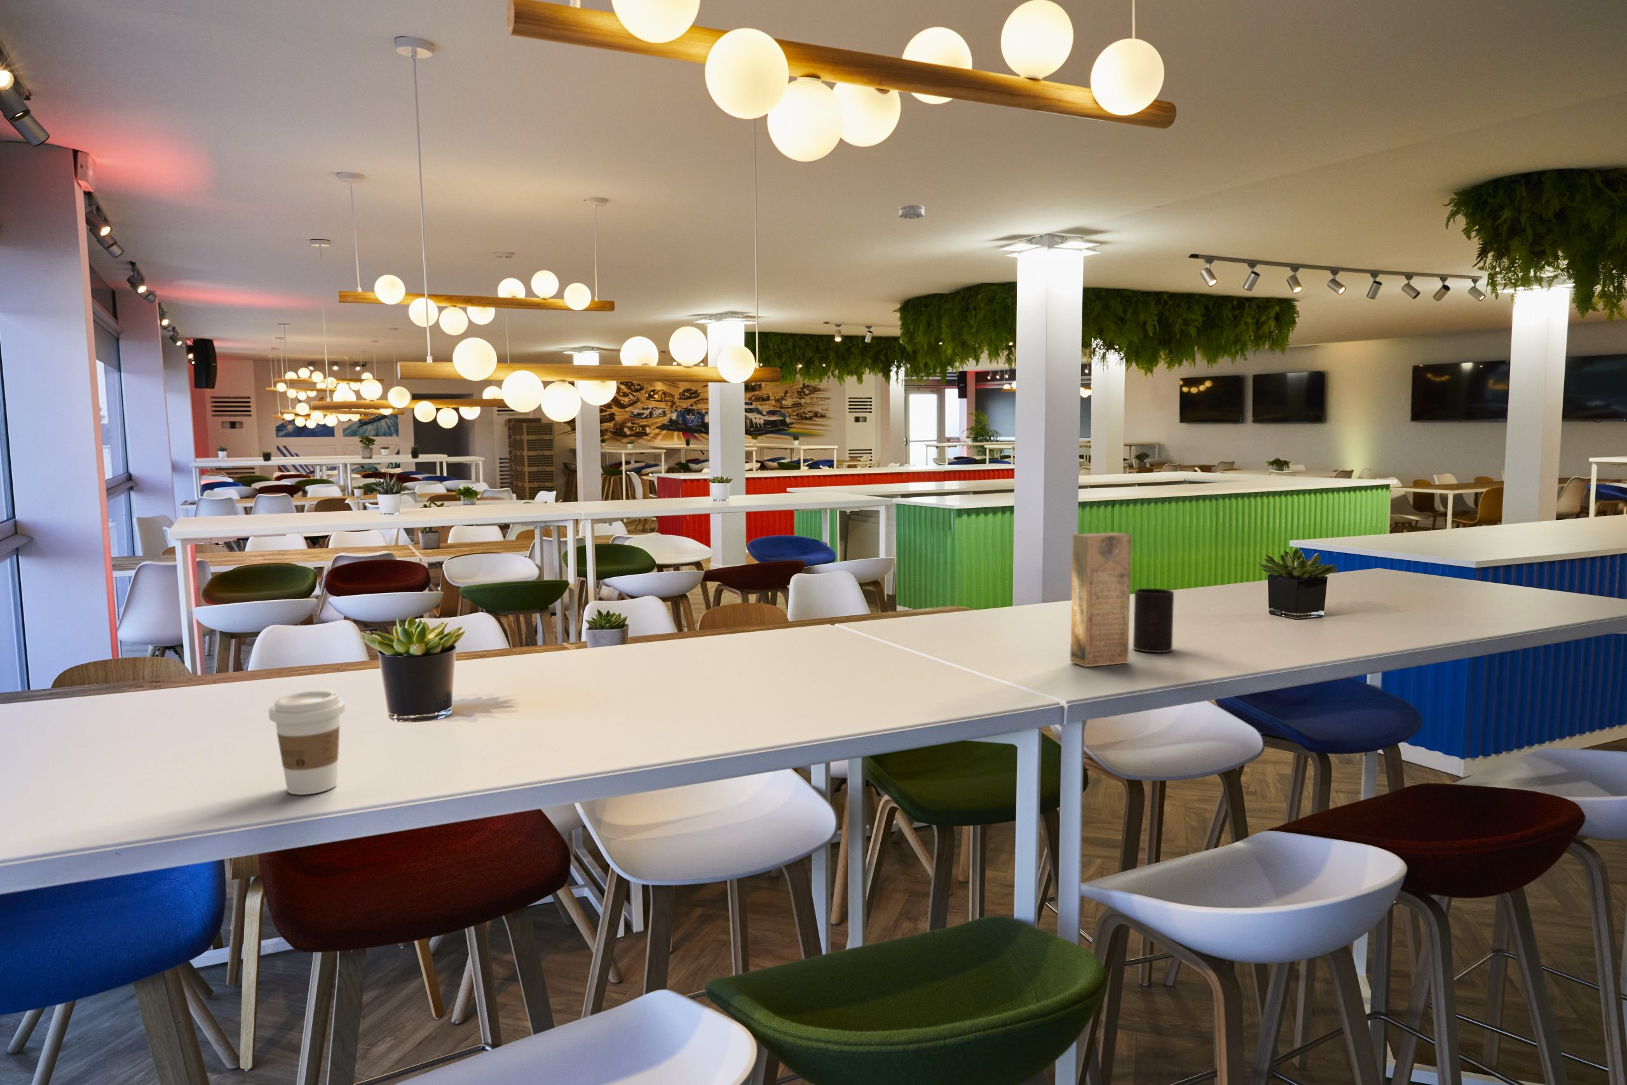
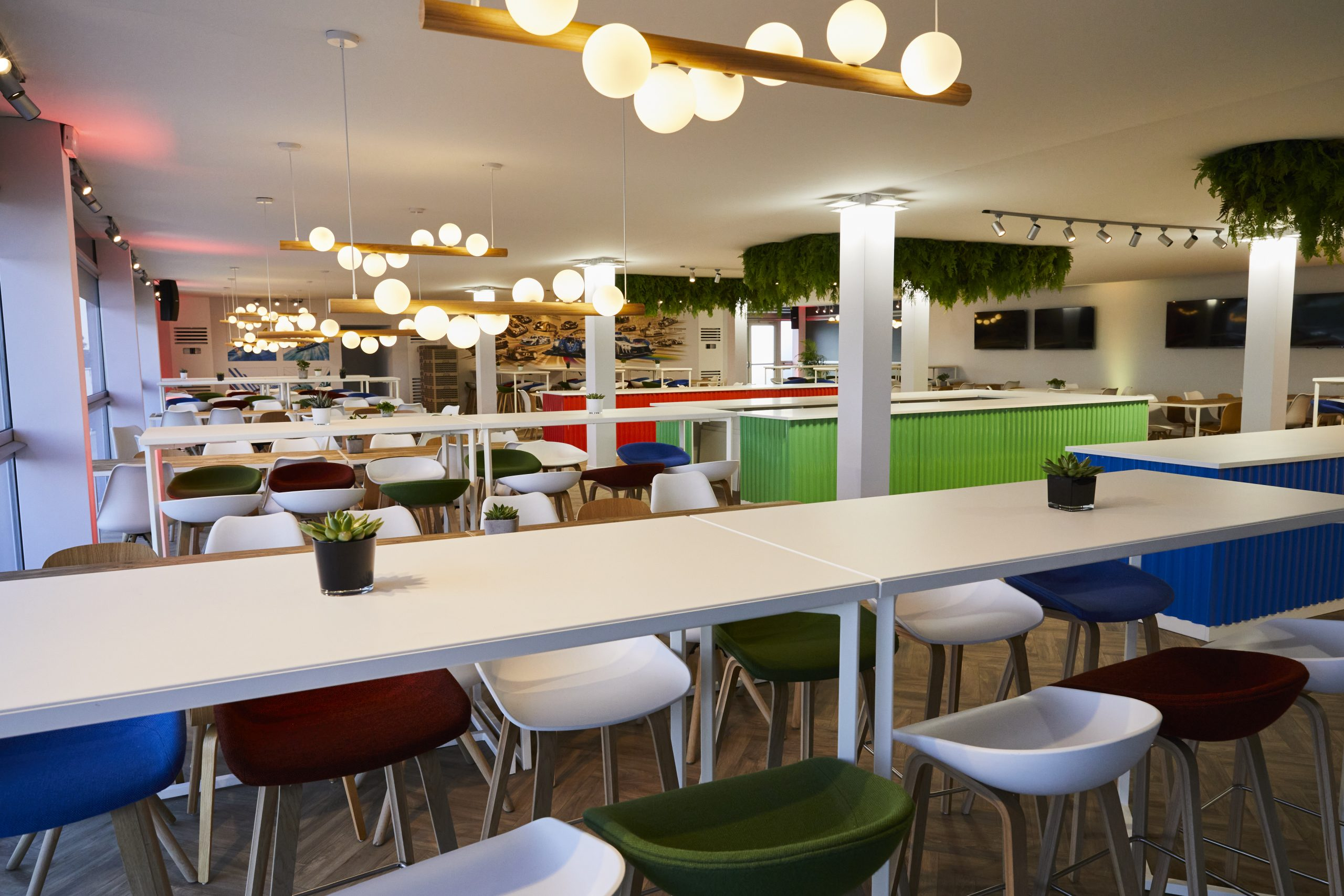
- box [1070,532,1132,667]
- cup [1133,589,1174,654]
- smoke detector [898,203,925,219]
- coffee cup [269,690,346,796]
